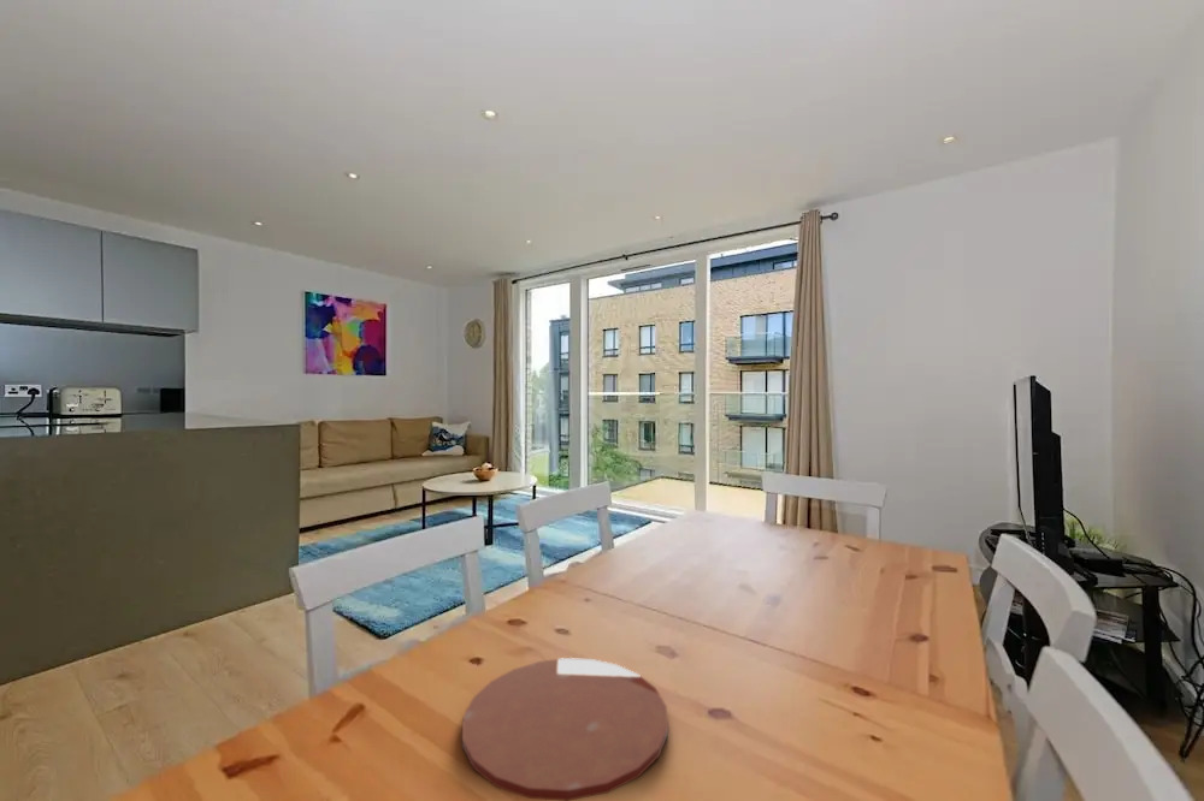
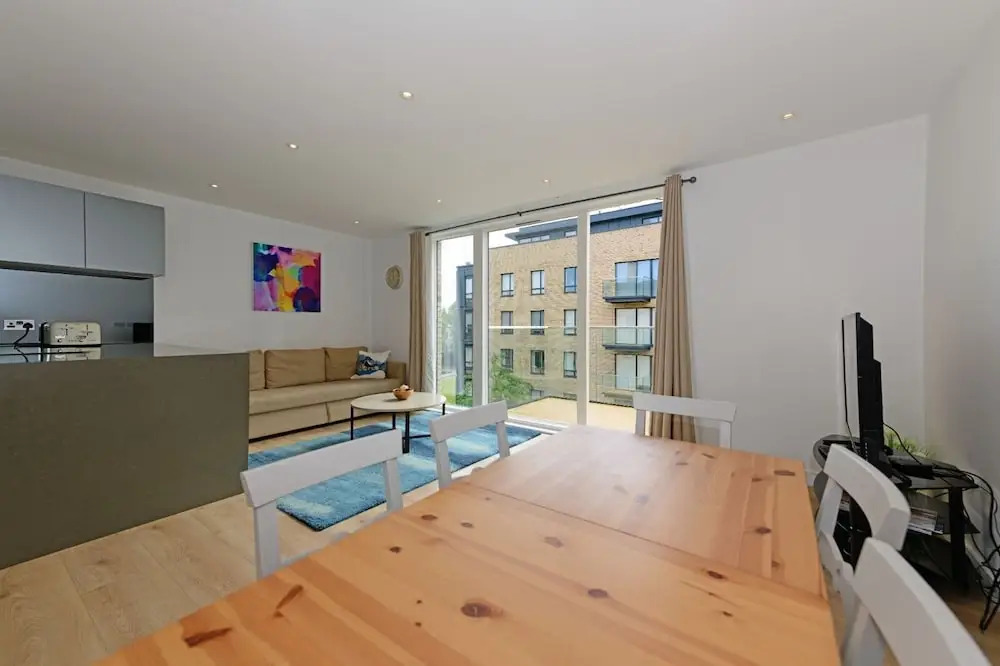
- plate [461,657,669,801]
